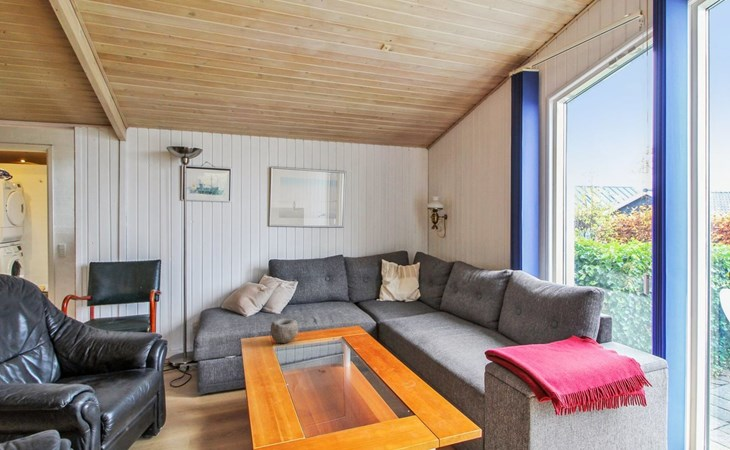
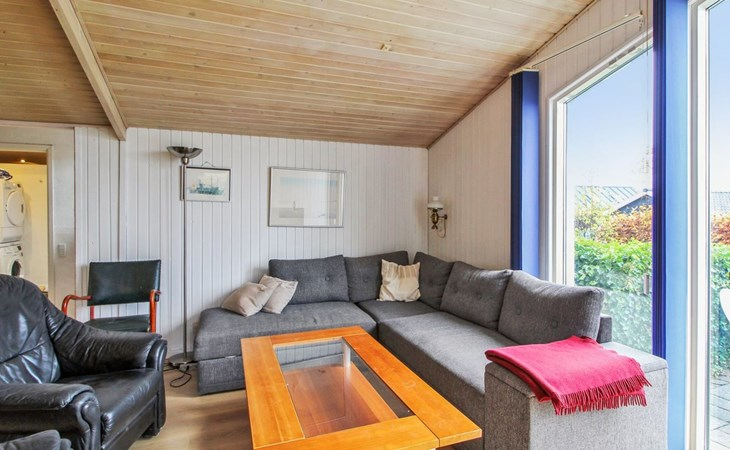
- bowl [270,317,299,344]
